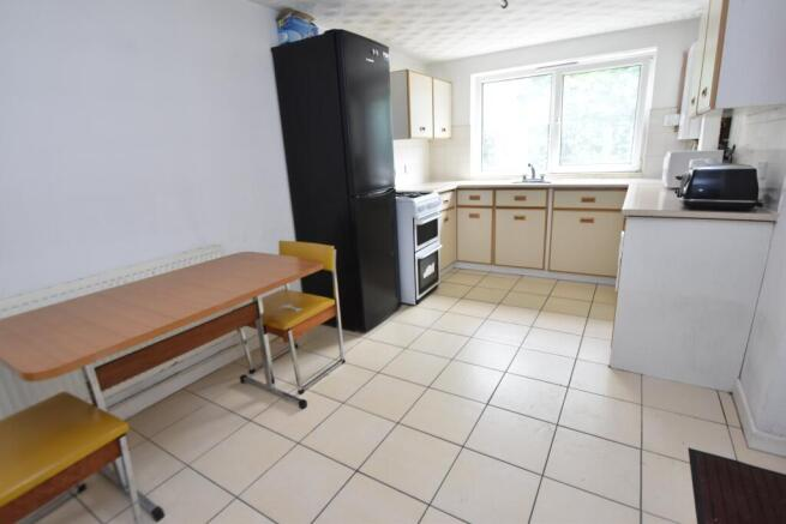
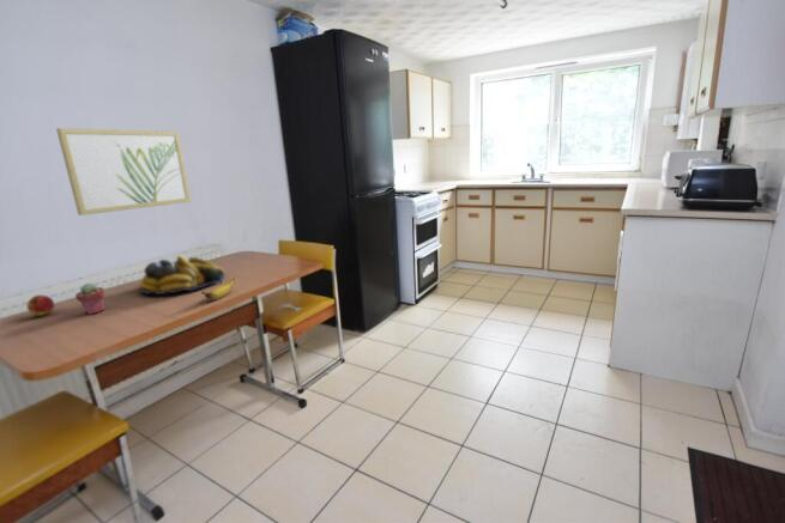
+ wall art [55,127,192,217]
+ fruit bowl [139,255,225,296]
+ apple [25,293,55,317]
+ banana [200,276,236,302]
+ potted succulent [74,281,105,316]
